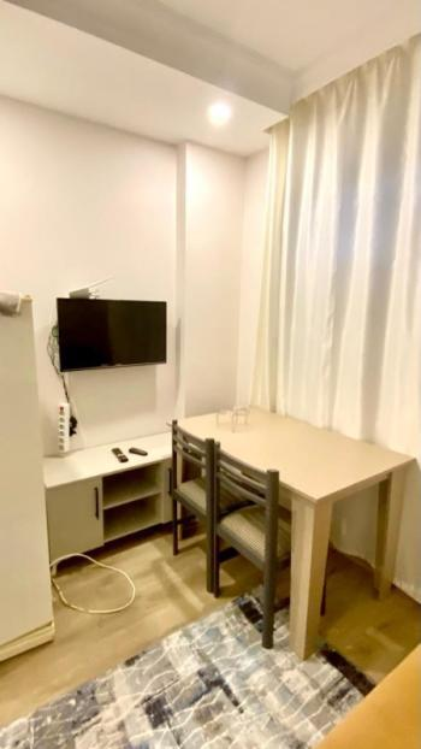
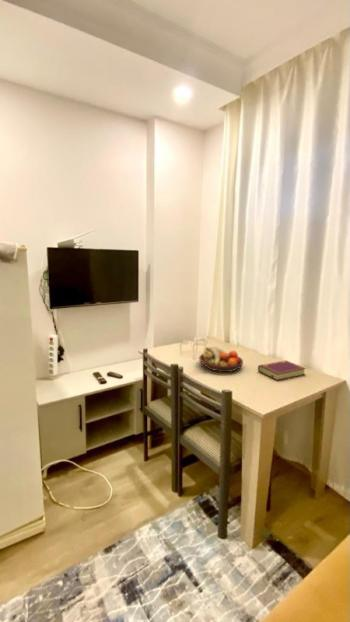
+ fruit bowl [198,345,244,373]
+ book [257,360,307,381]
